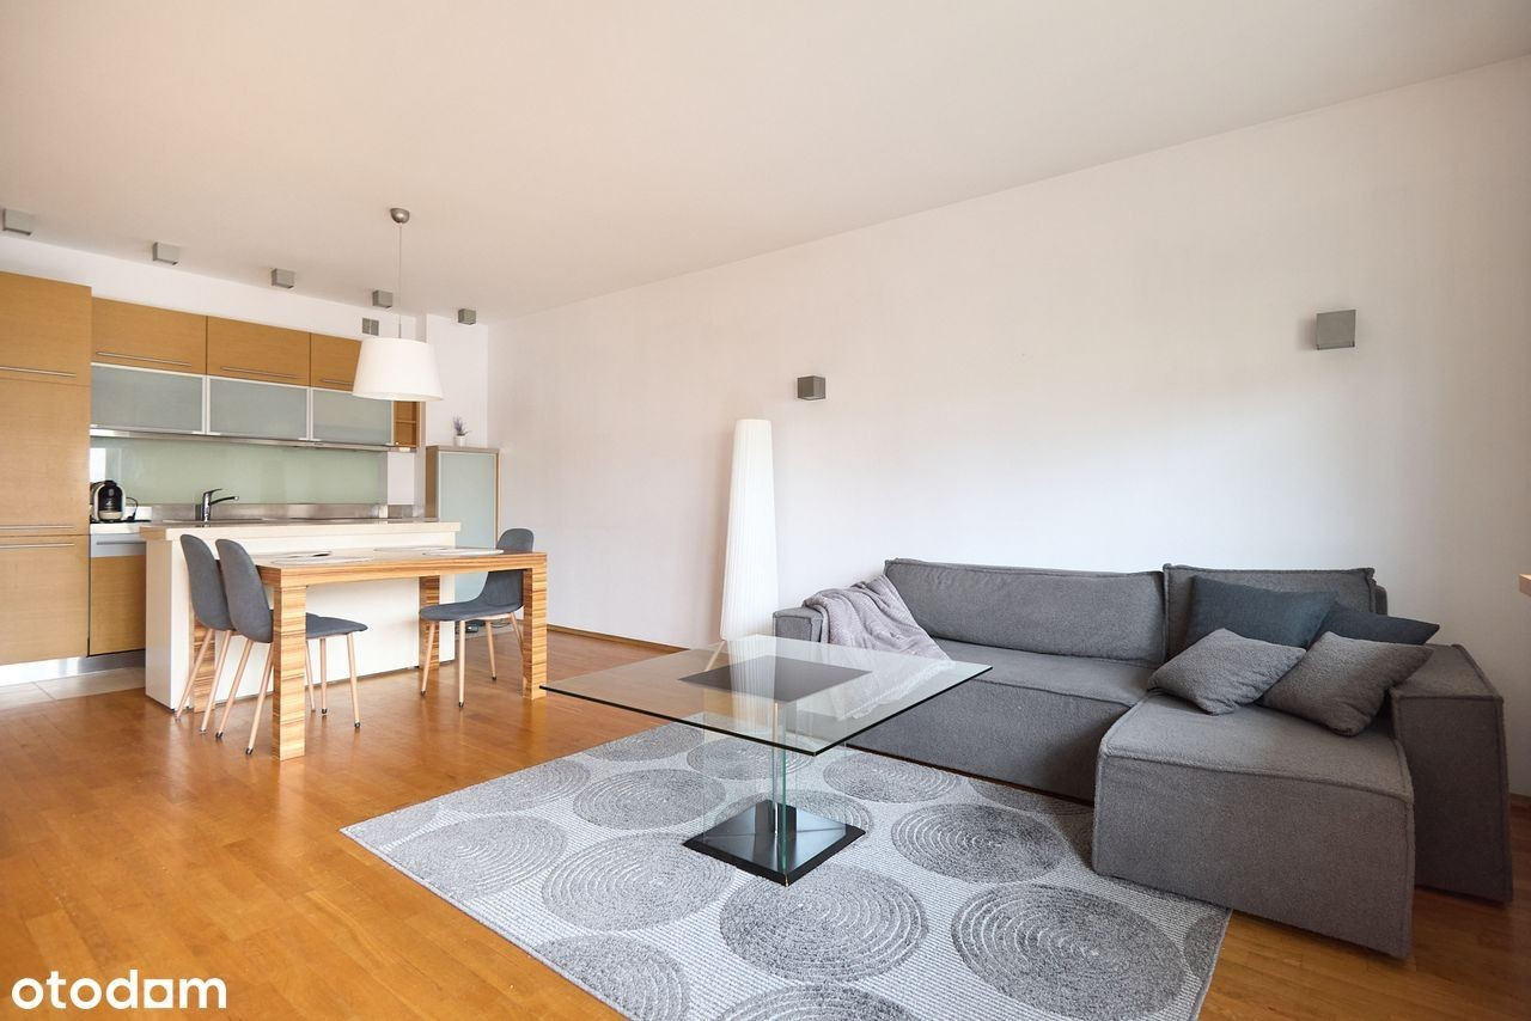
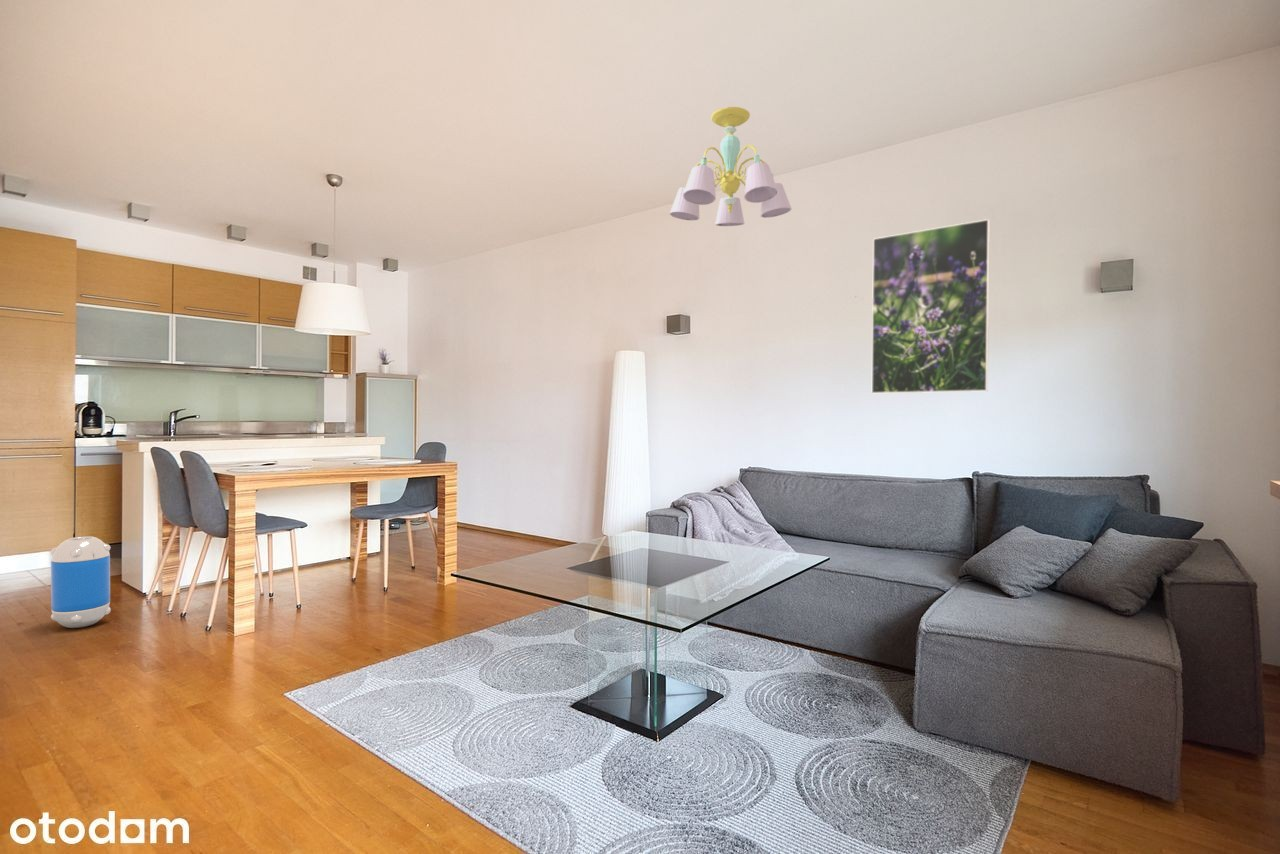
+ trash can [50,535,112,629]
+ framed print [871,218,991,394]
+ chandelier [669,106,793,227]
